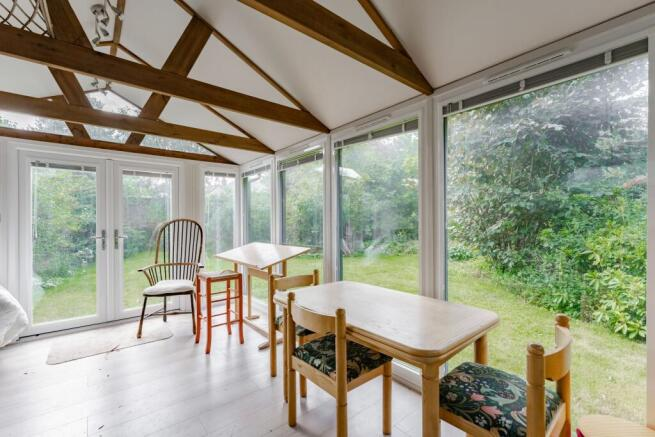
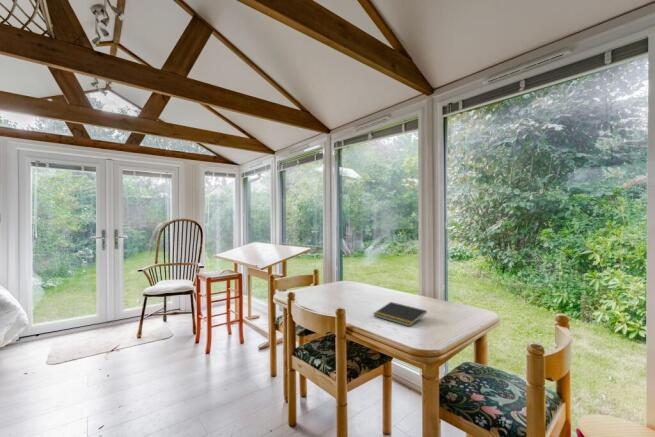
+ notepad [372,301,428,328]
